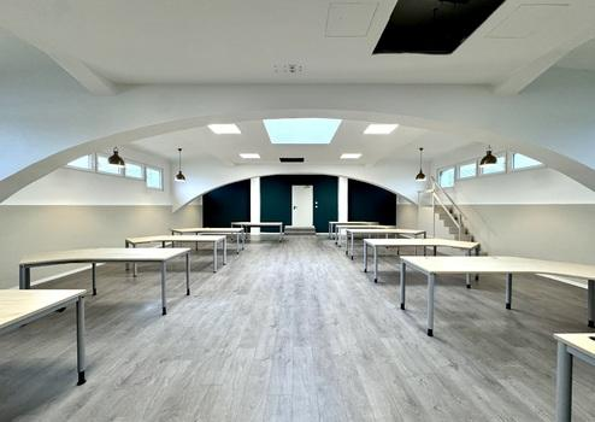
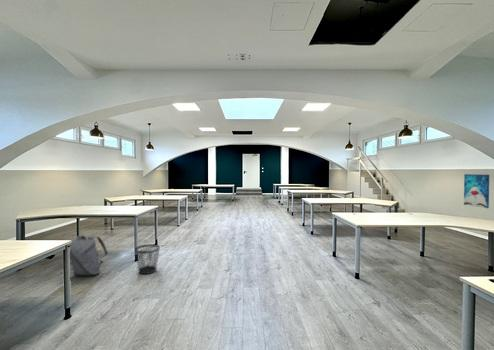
+ backpack [69,234,109,276]
+ wastebasket [134,243,161,275]
+ wall art [463,173,490,209]
